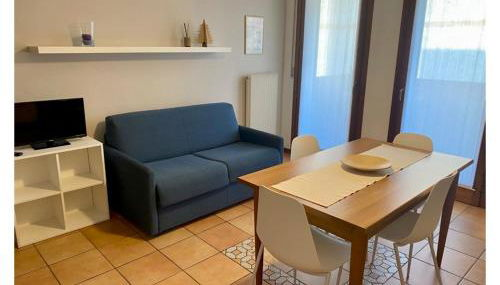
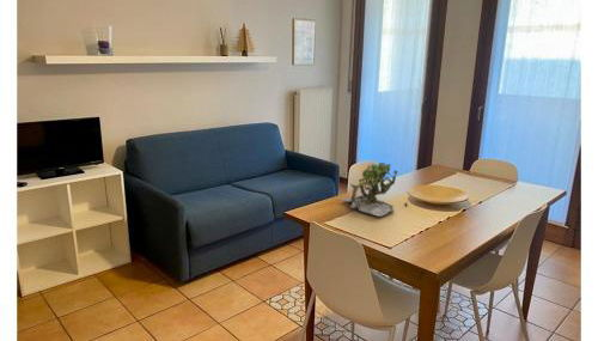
+ plant [341,162,408,218]
